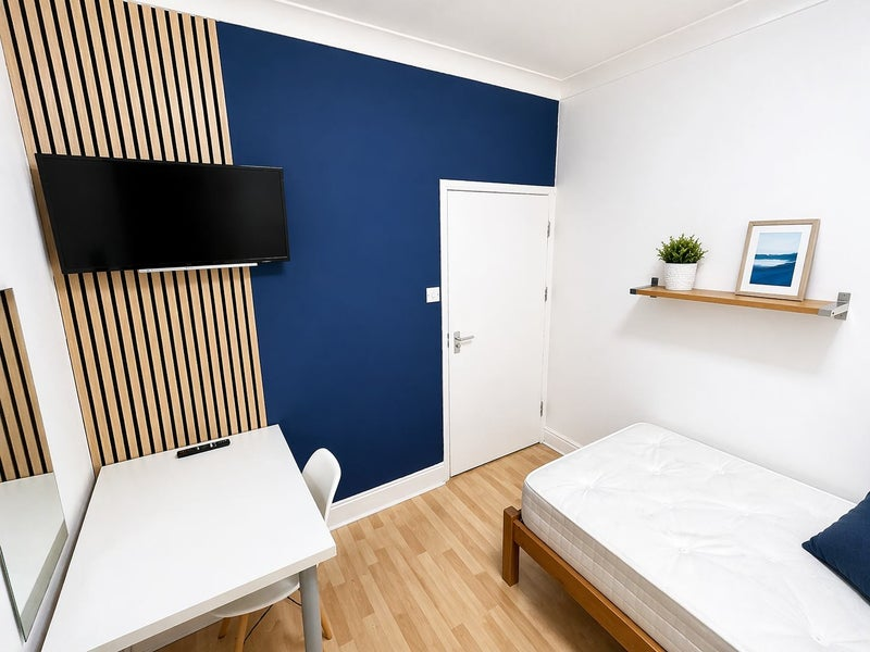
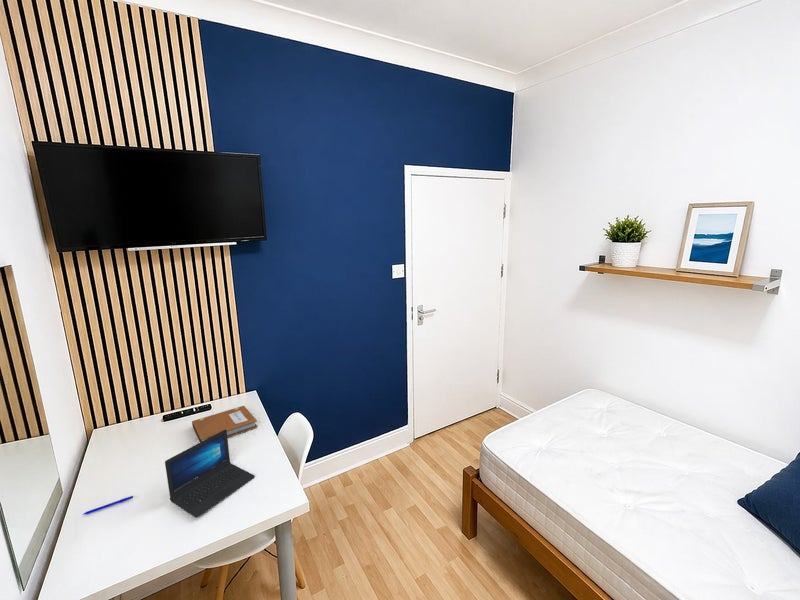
+ pen [81,495,134,516]
+ notebook [191,405,258,443]
+ laptop [164,429,256,518]
